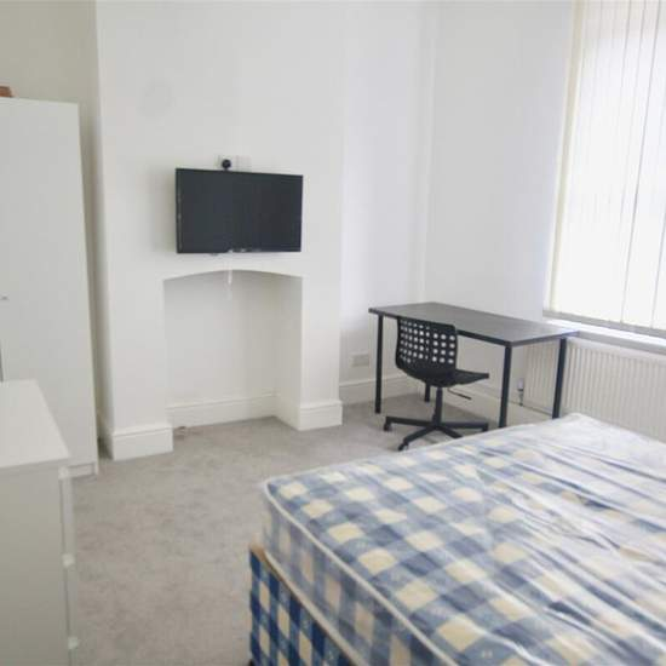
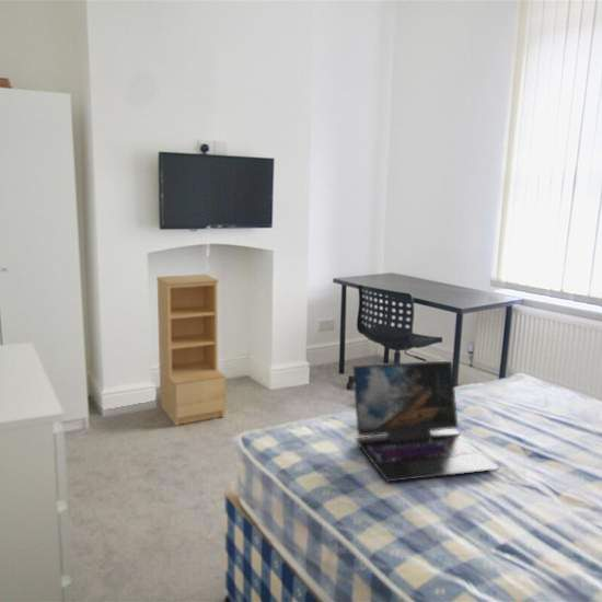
+ bookshelf [155,274,227,427]
+ laptop [351,359,500,483]
